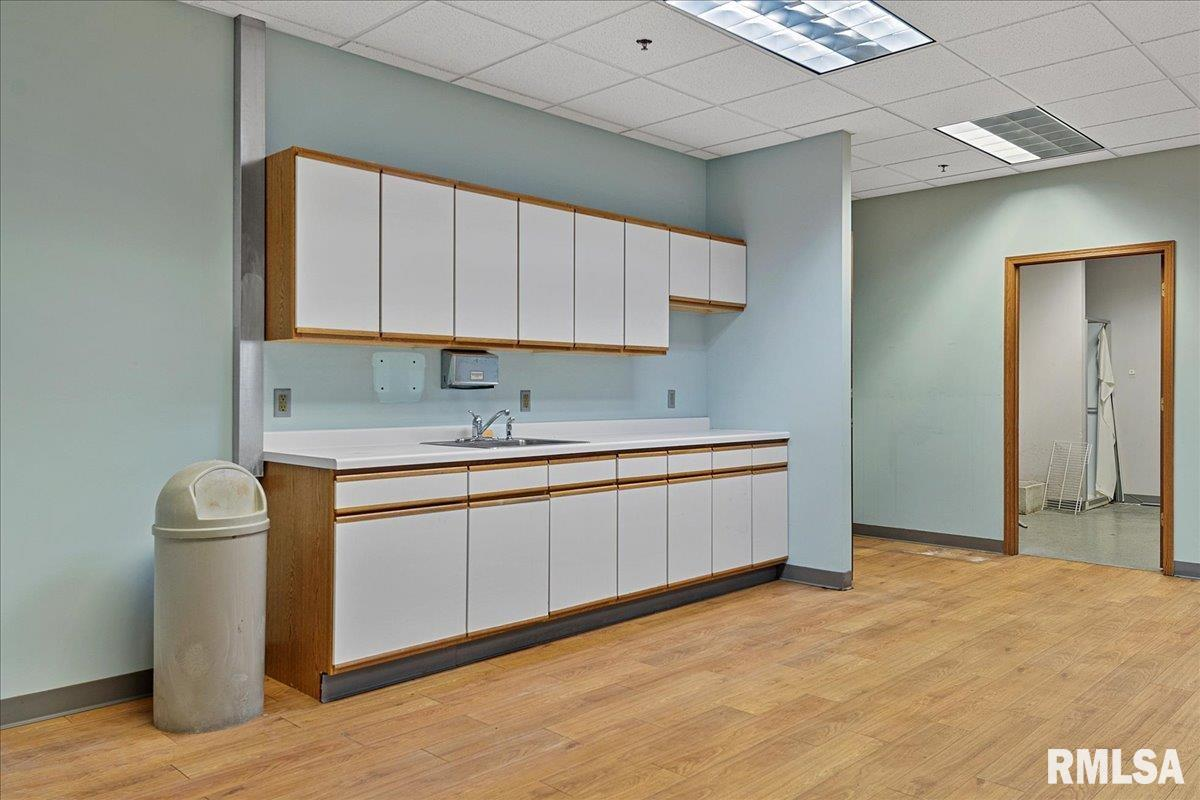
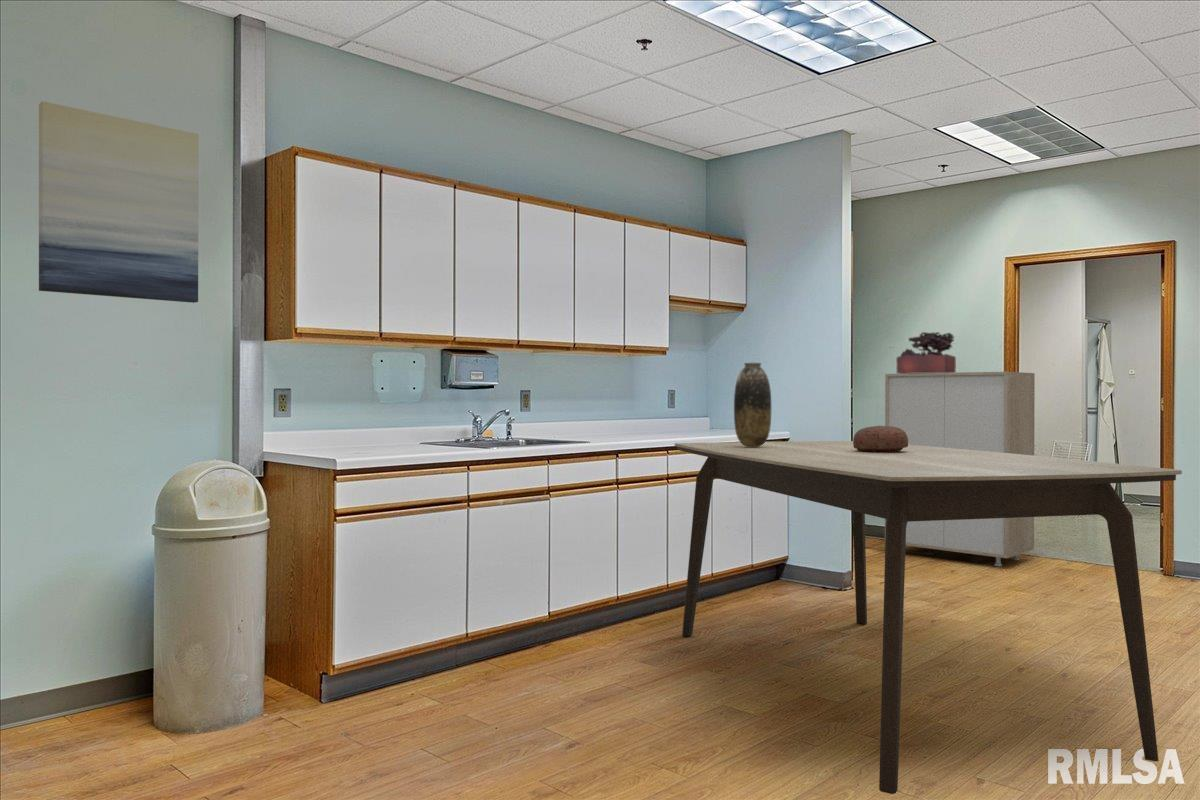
+ dining table [674,440,1183,795]
+ potted plant [895,331,957,374]
+ wall art [38,100,199,304]
+ vase [733,362,772,447]
+ storage cabinet [884,371,1036,567]
+ decorative bowl [852,425,908,452]
